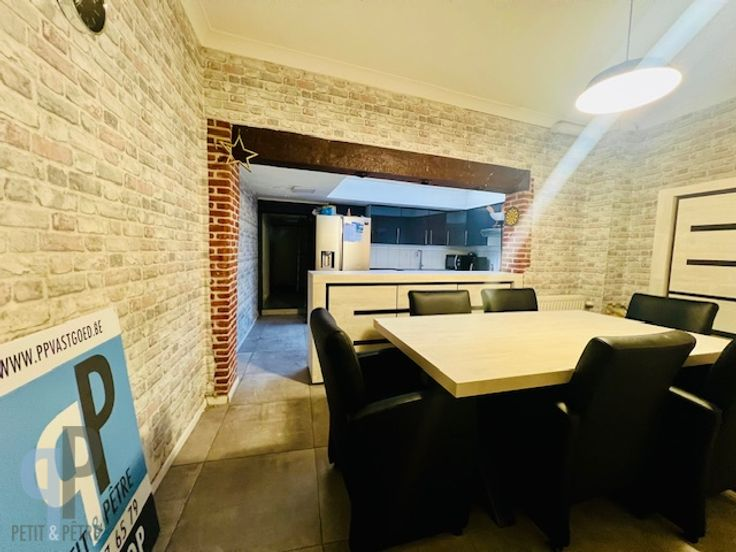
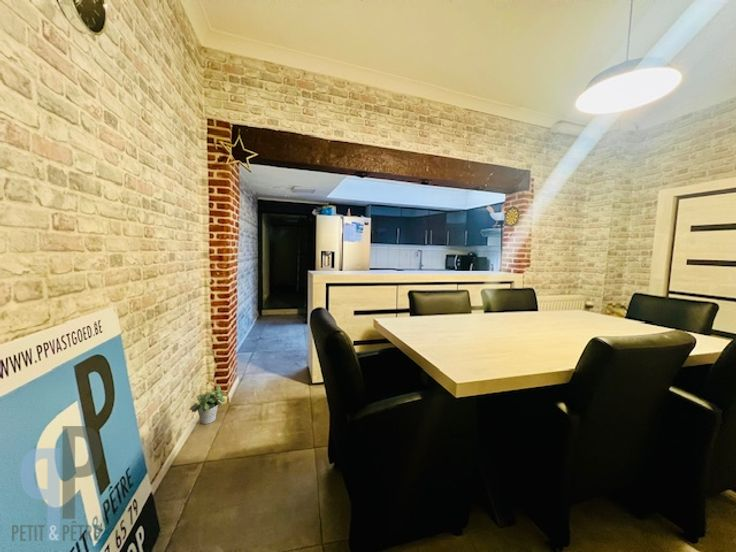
+ potted plant [189,385,228,425]
